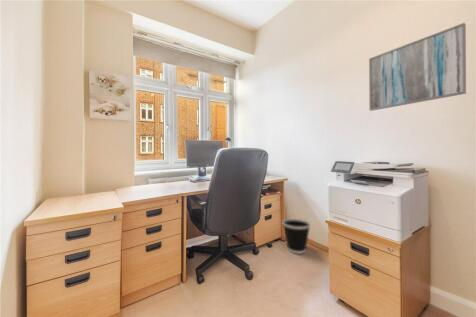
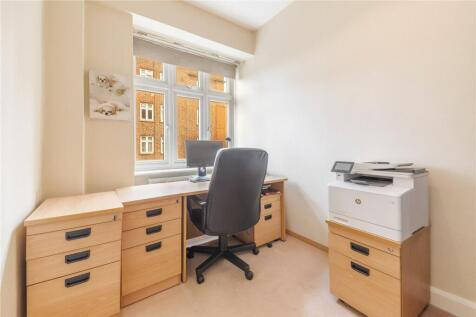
- wall art [368,22,467,112]
- wastebasket [281,218,312,255]
